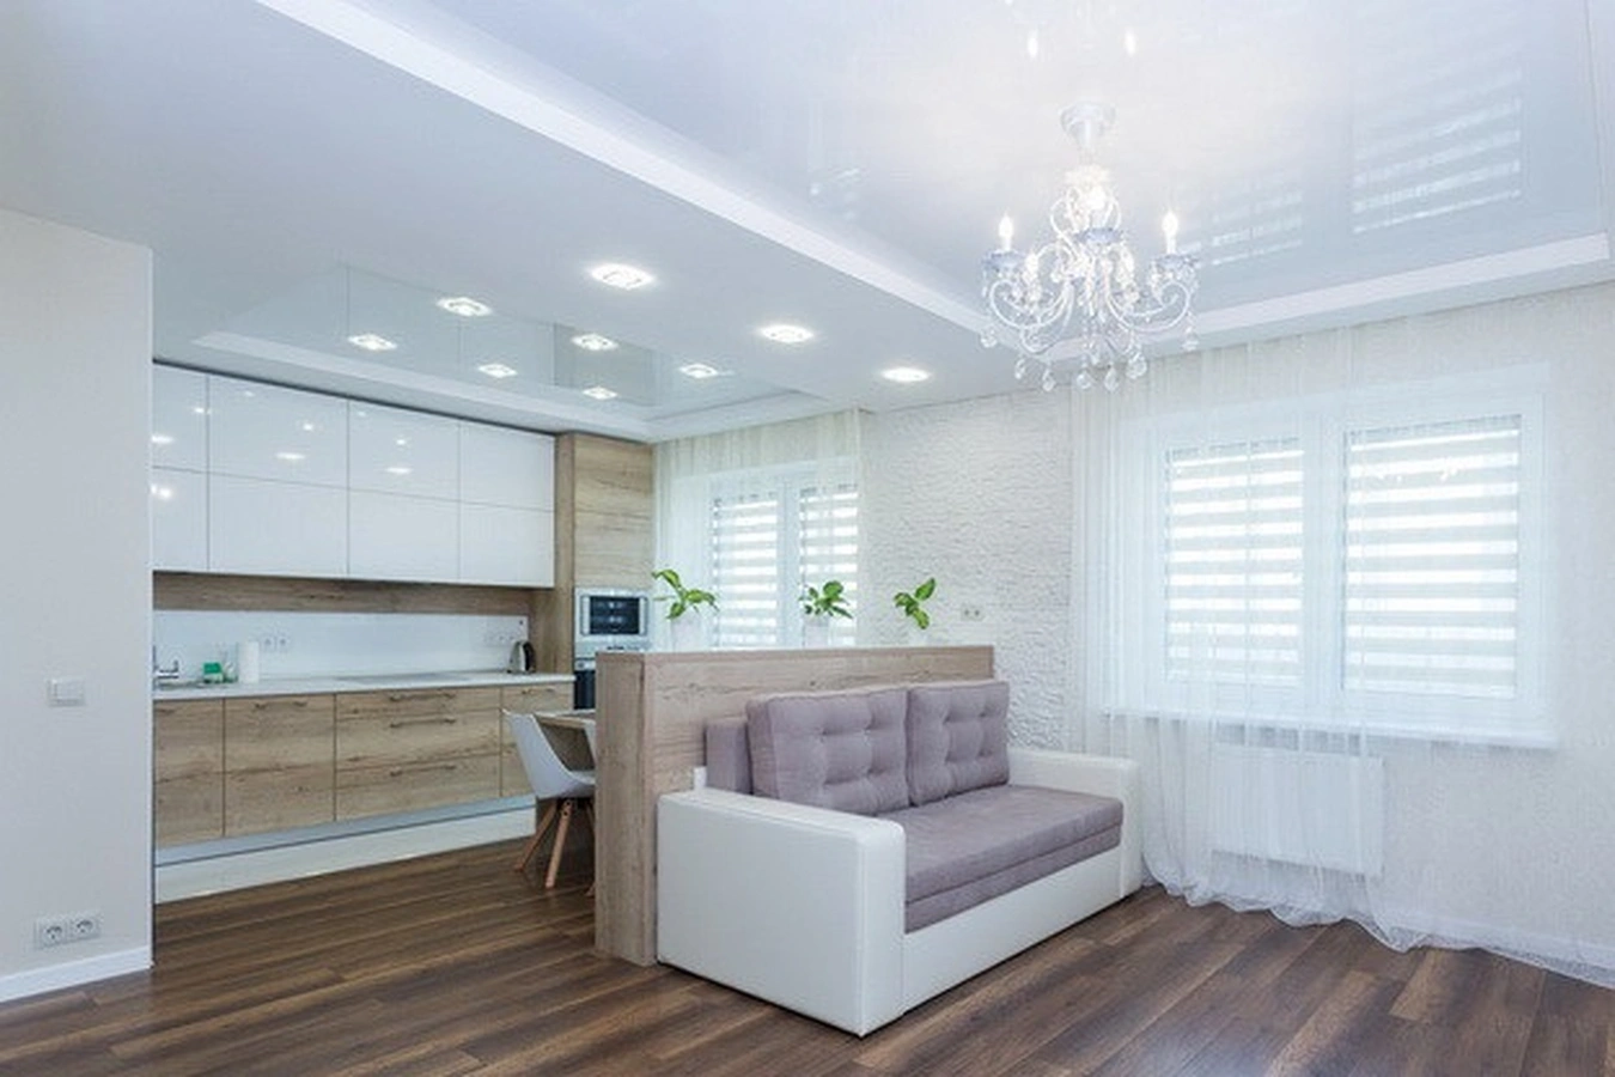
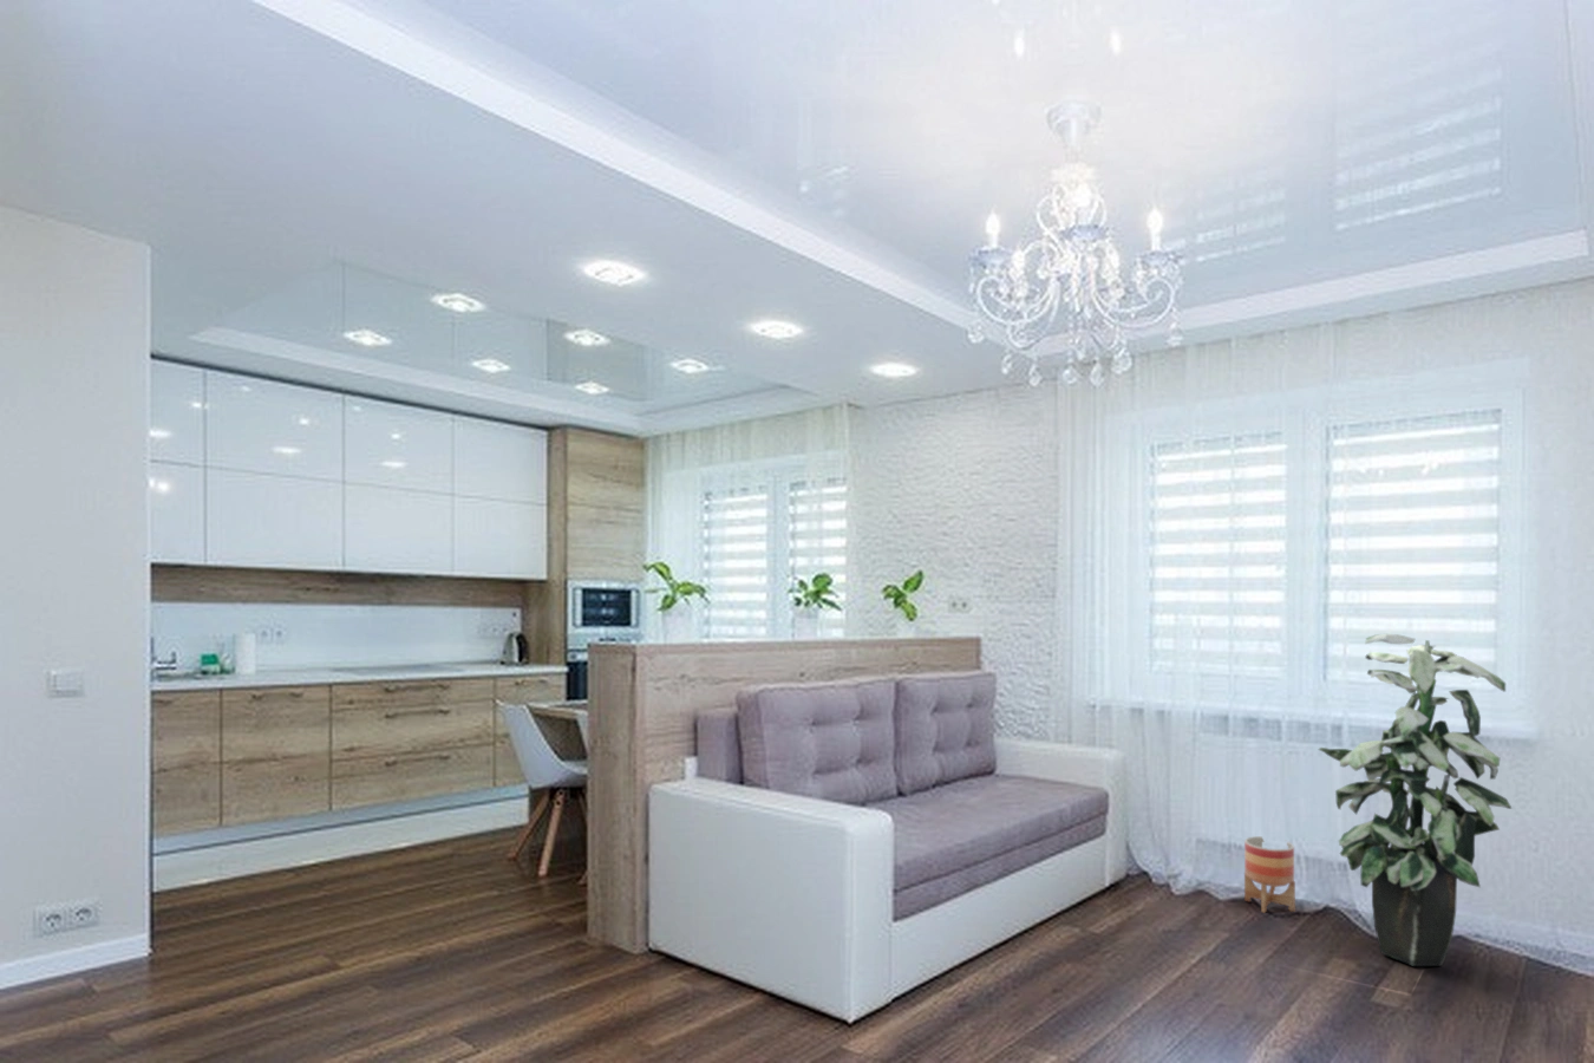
+ planter [1243,835,1296,915]
+ indoor plant [1316,634,1513,967]
